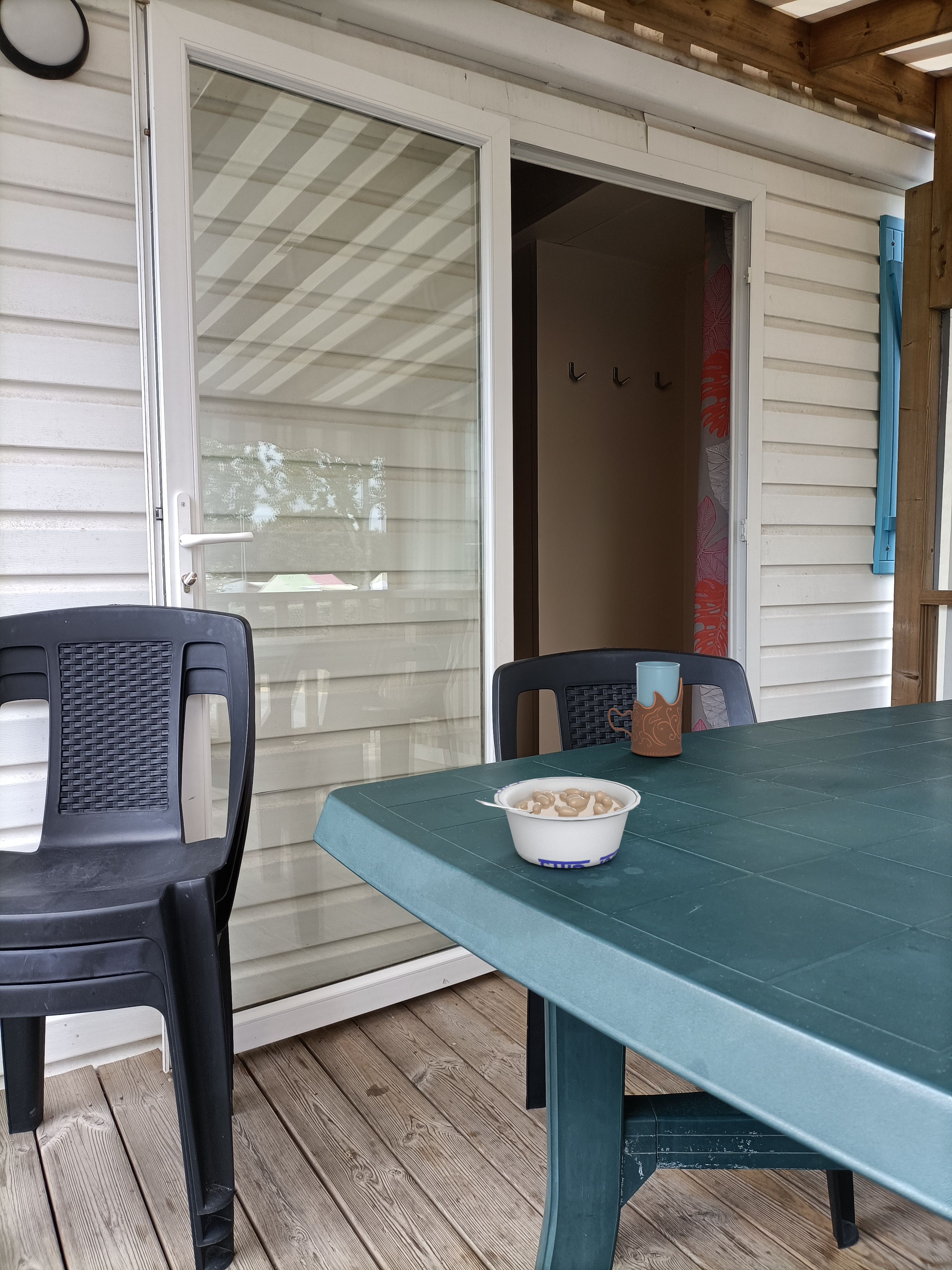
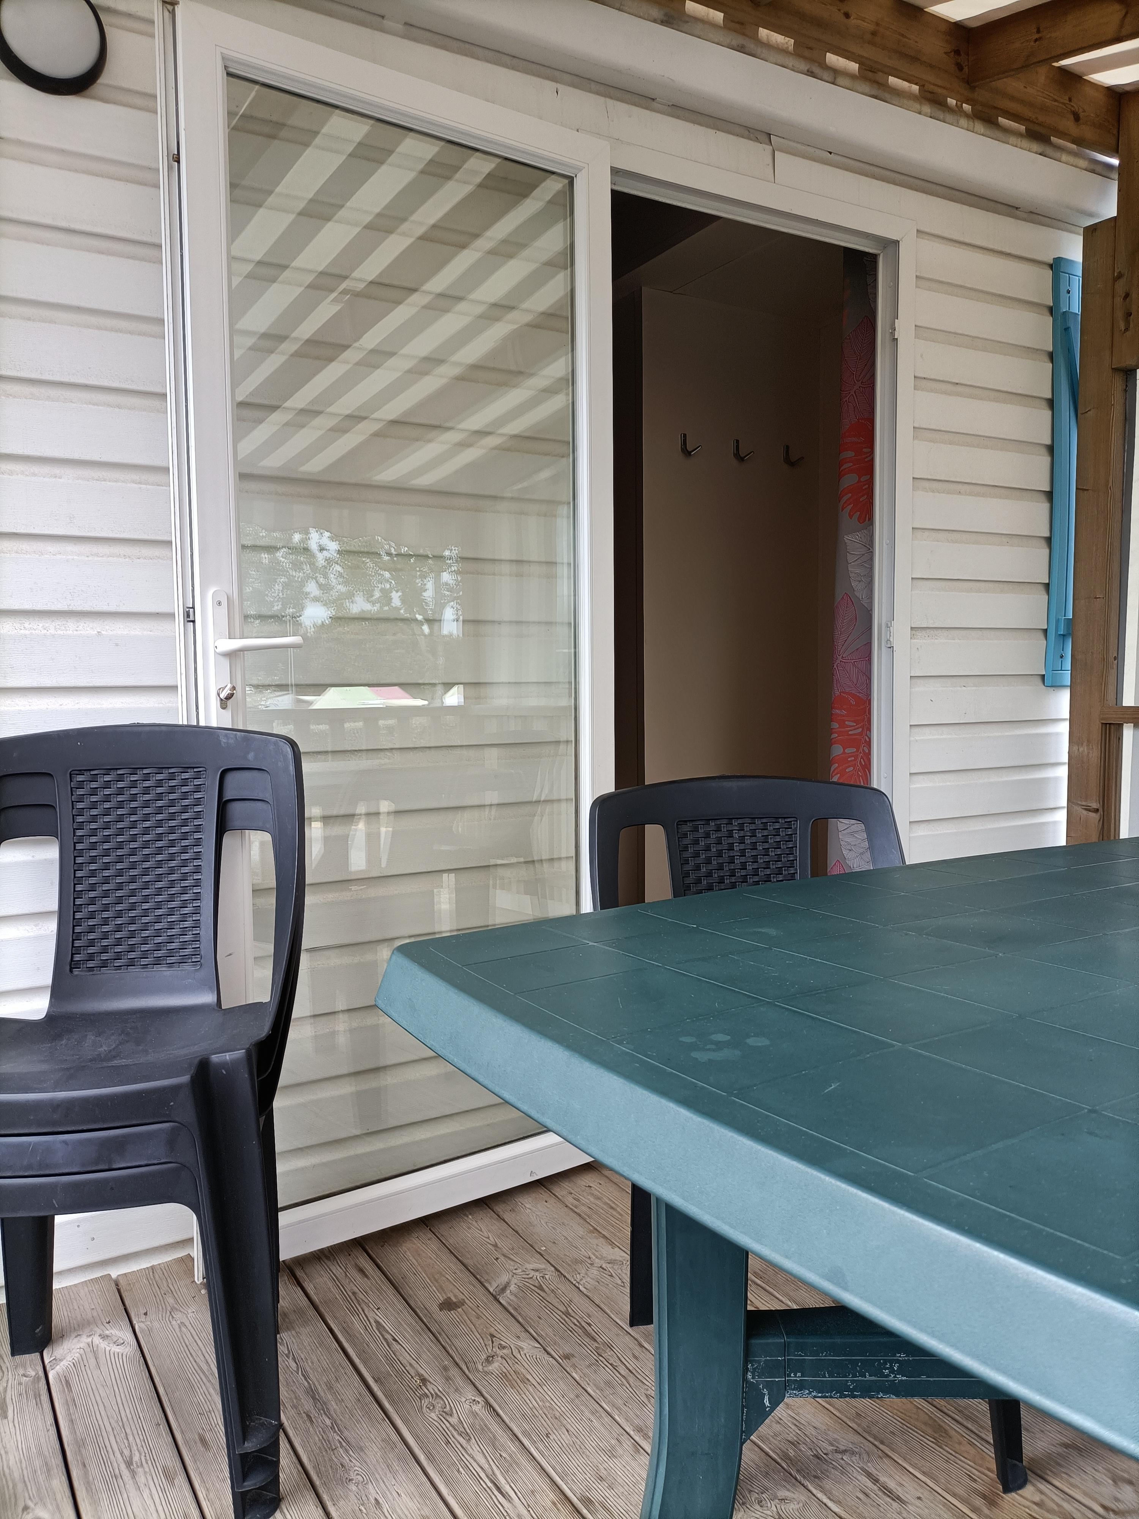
- legume [475,776,641,868]
- drinking glass [608,661,684,757]
